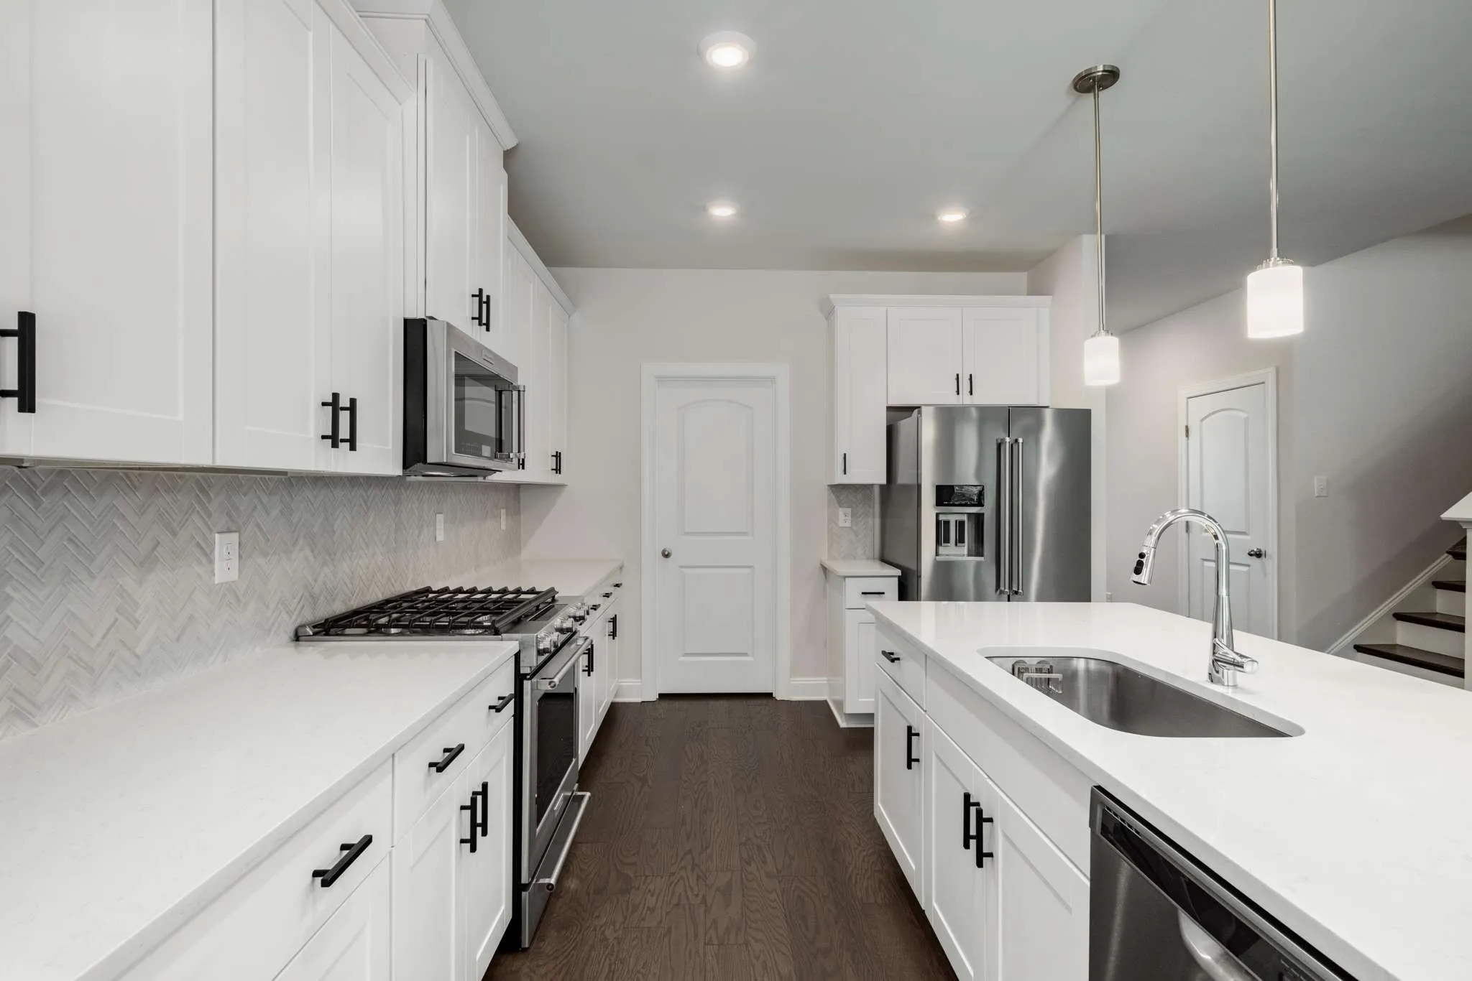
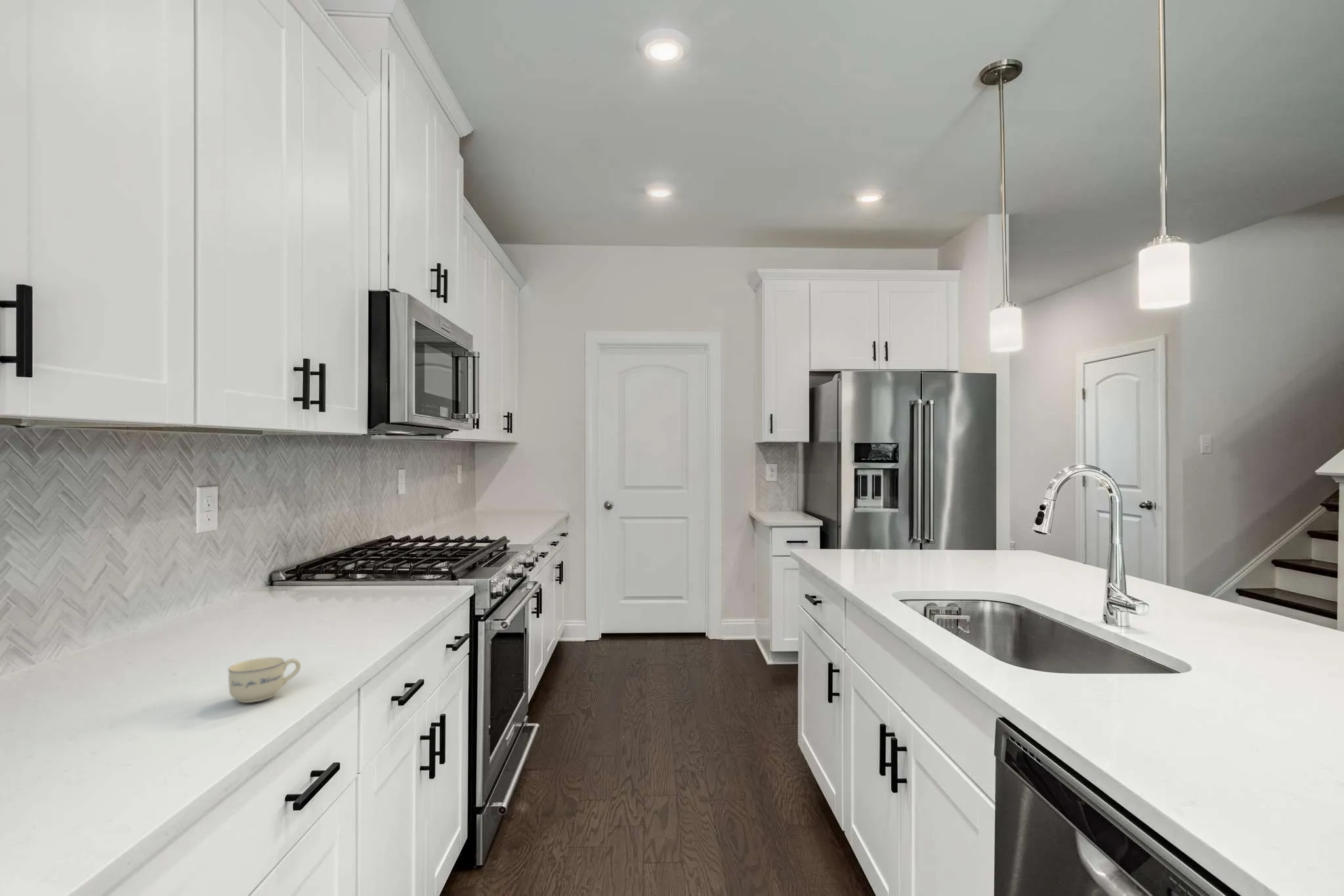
+ cup [227,657,301,703]
